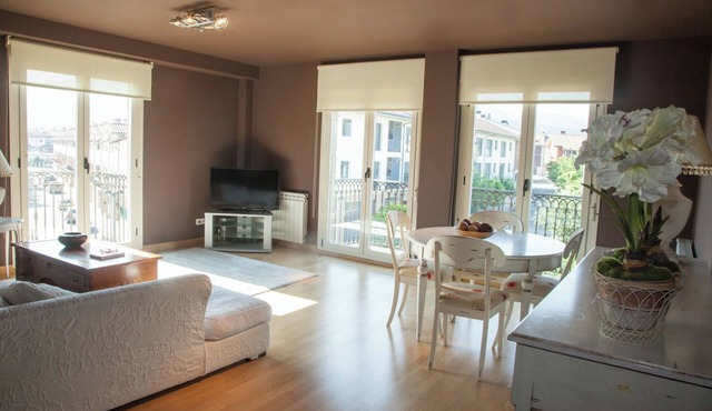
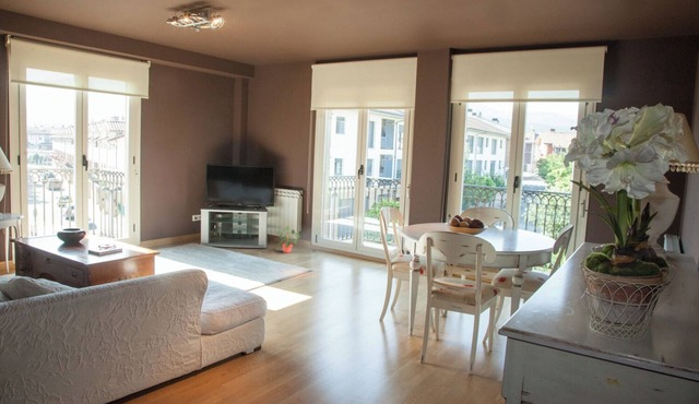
+ potted plant [276,225,300,254]
